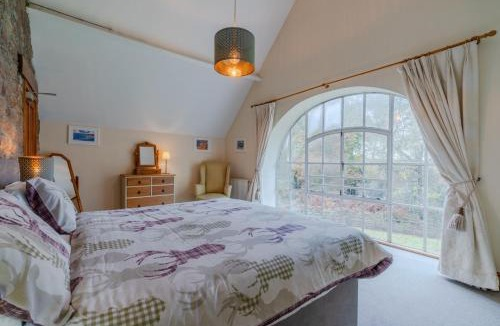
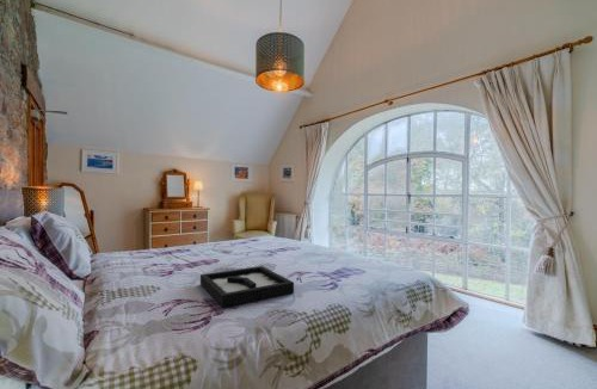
+ decorative tray [199,265,295,309]
